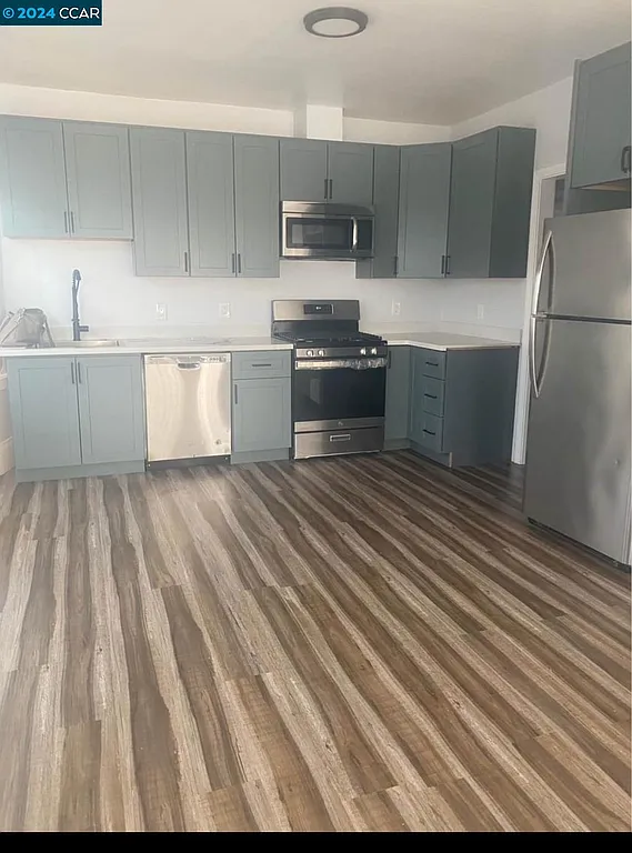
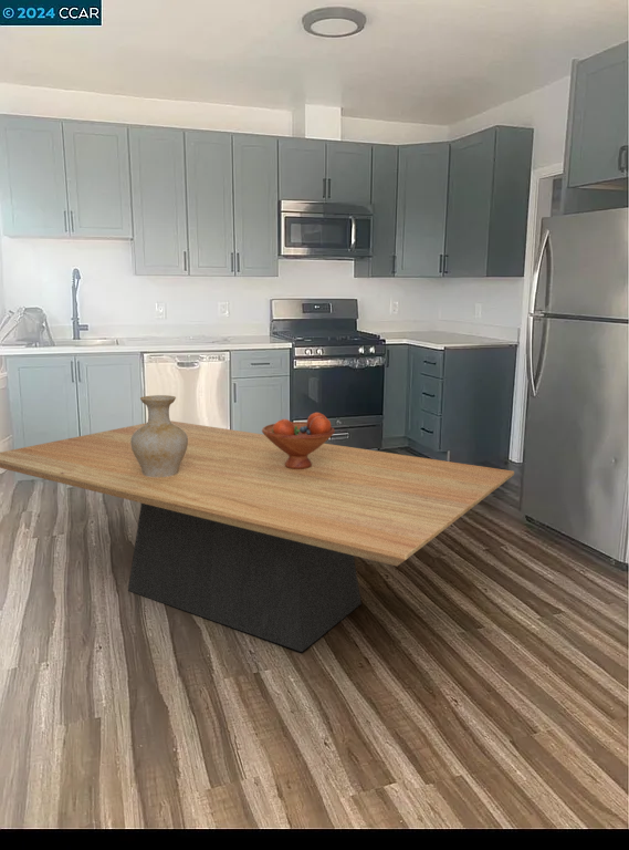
+ fruit bowl [261,412,336,469]
+ dining table [0,419,515,653]
+ vase [130,394,188,477]
